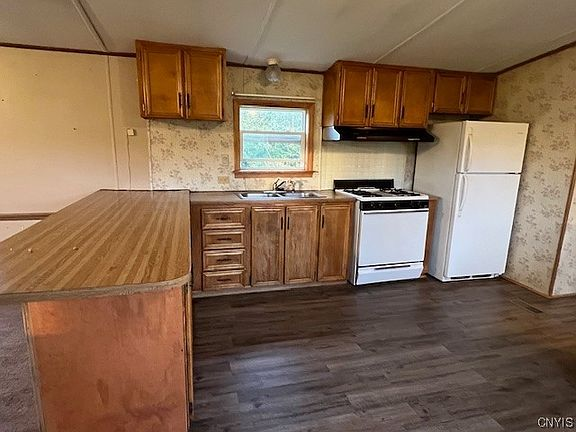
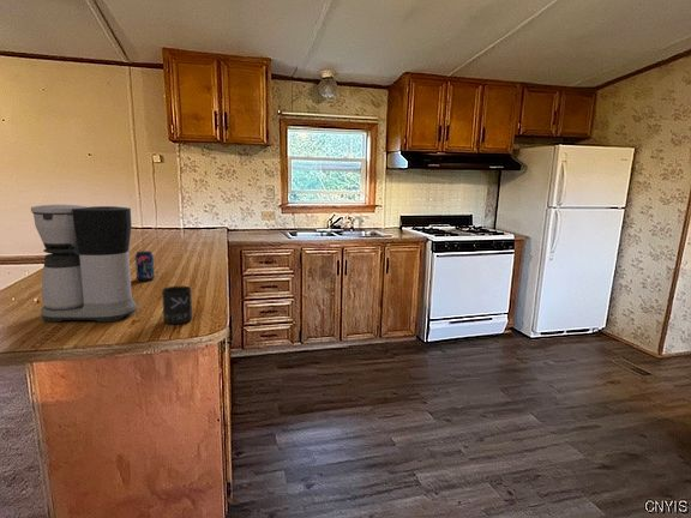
+ mug [161,285,193,325]
+ beverage can [134,249,156,282]
+ coffee maker [30,204,138,324]
